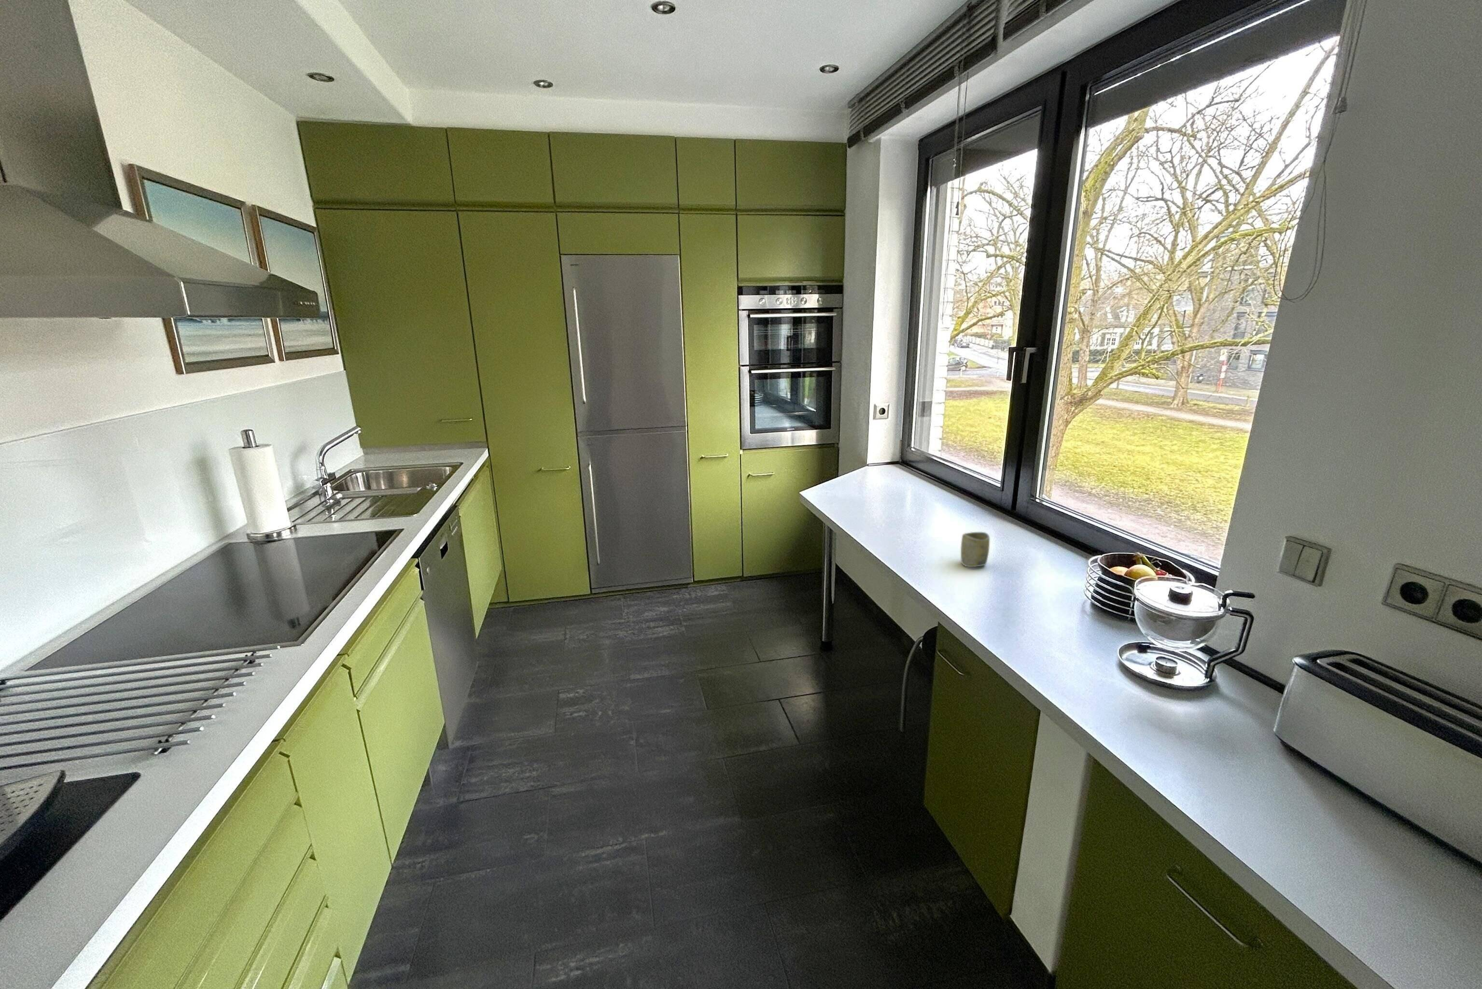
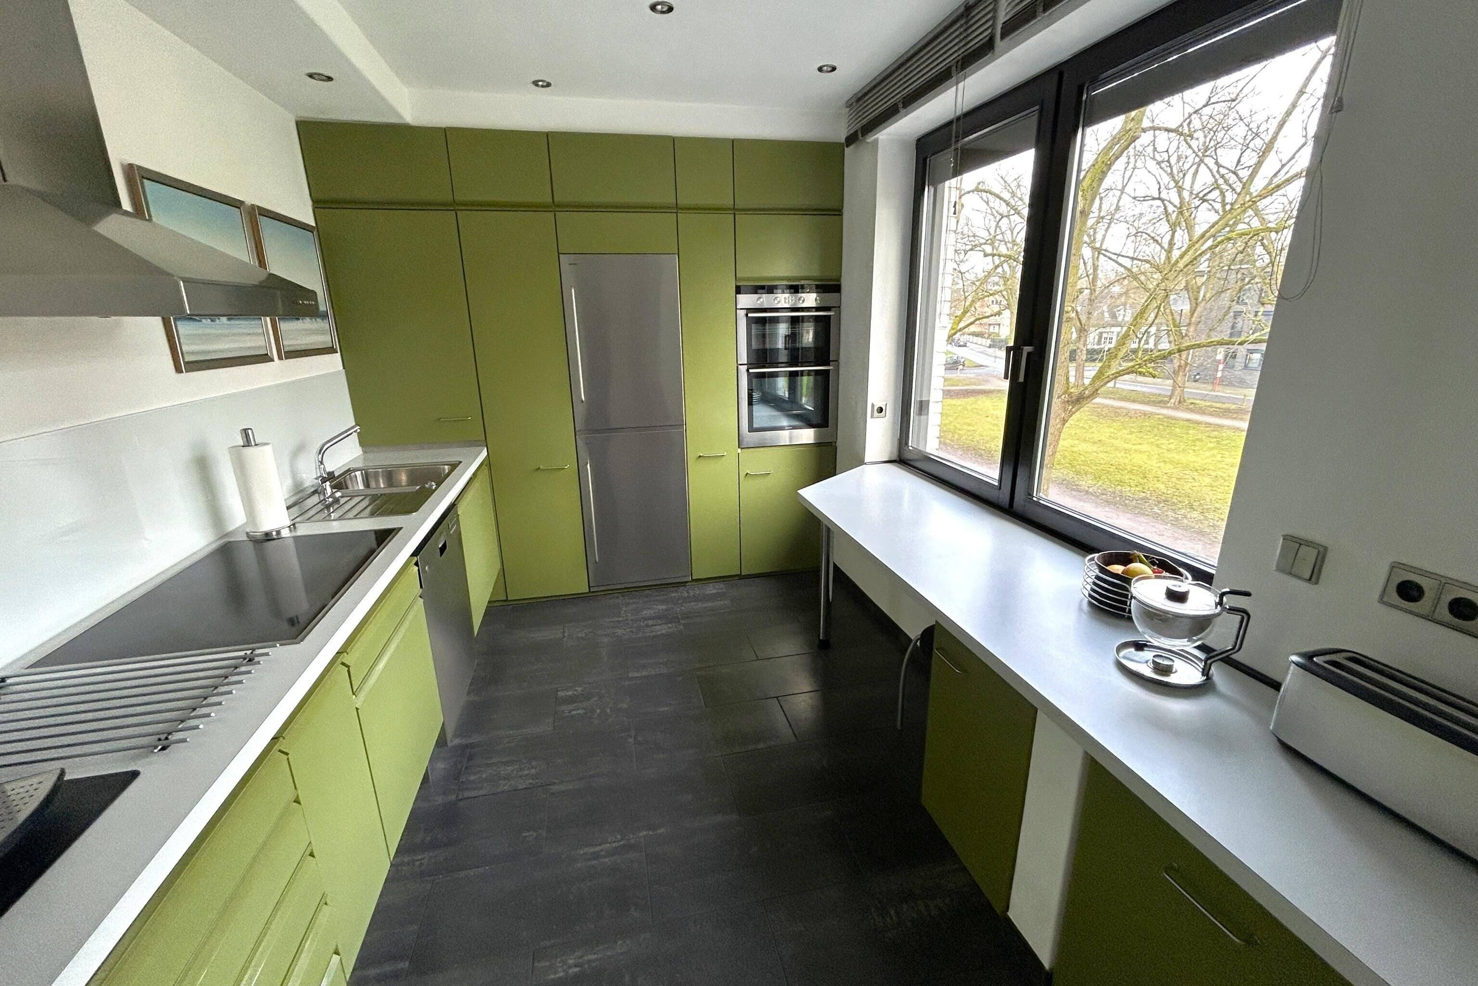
- cup [960,532,990,567]
